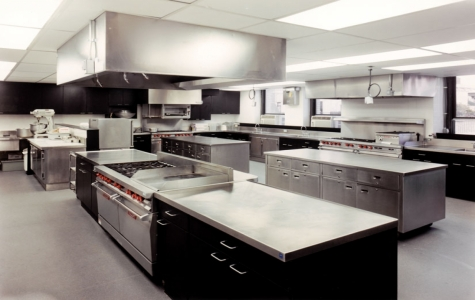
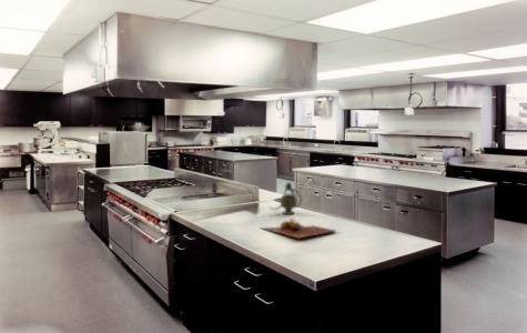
+ teapot [268,181,303,215]
+ cutting board [259,218,338,239]
